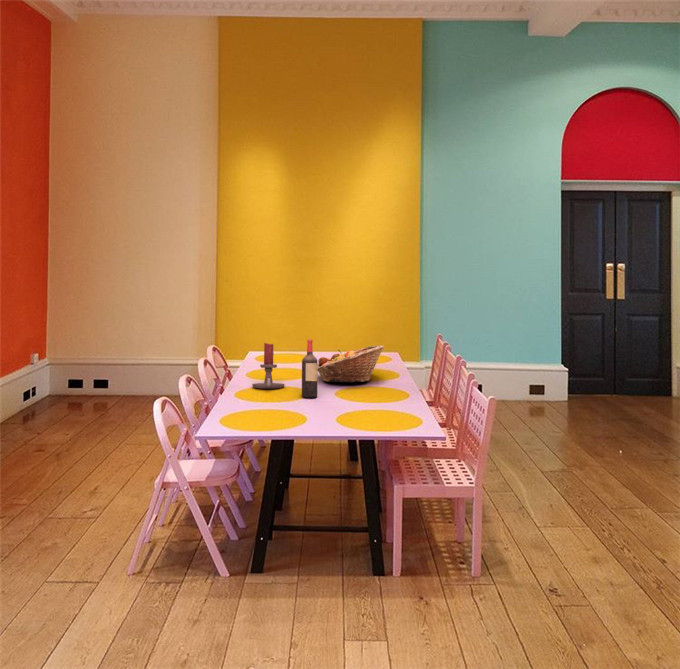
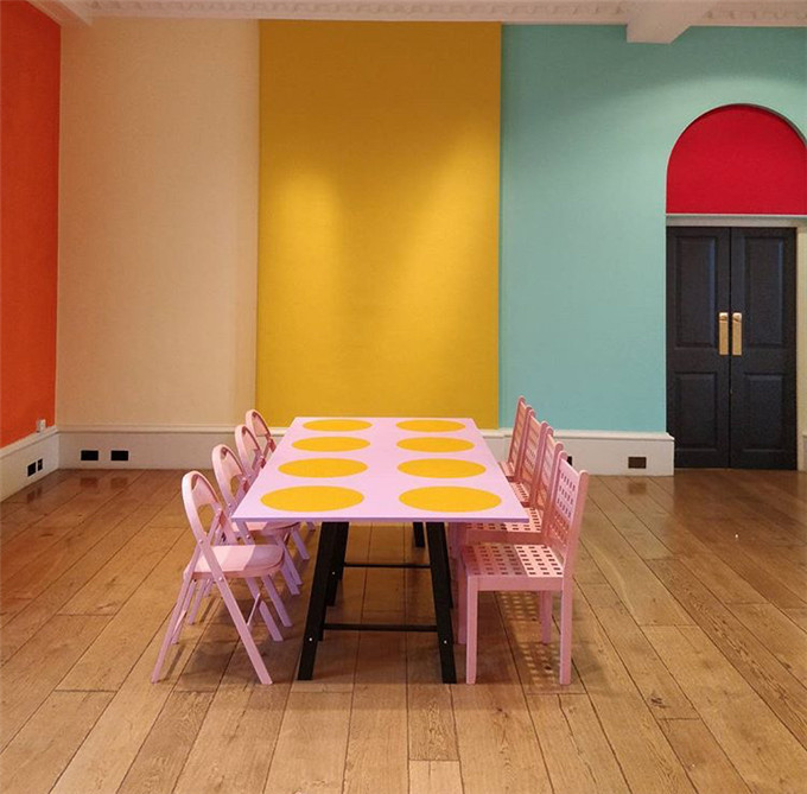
- wine bottle [301,338,318,399]
- fruit basket [317,345,386,383]
- candle holder [251,342,286,390]
